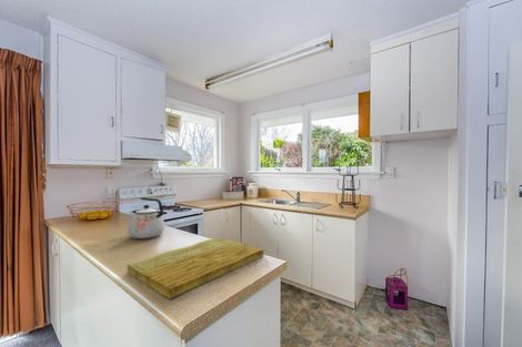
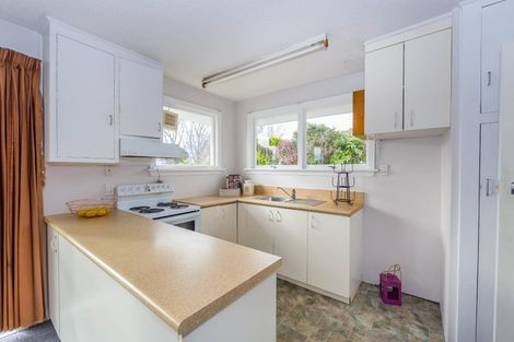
- cutting board [127,236,264,300]
- kettle [127,196,165,239]
